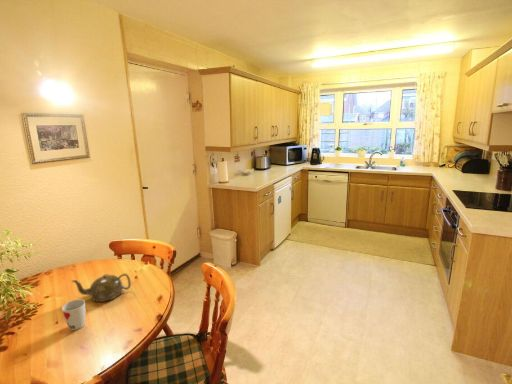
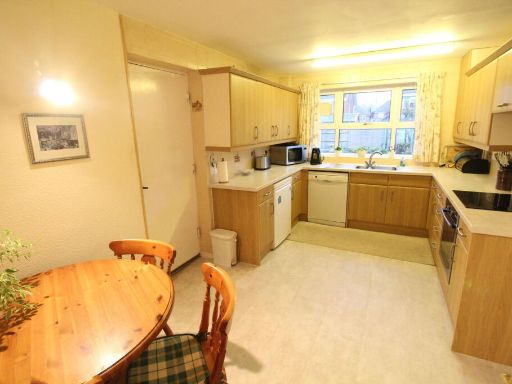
- cup [61,298,87,331]
- teapot [71,273,132,303]
